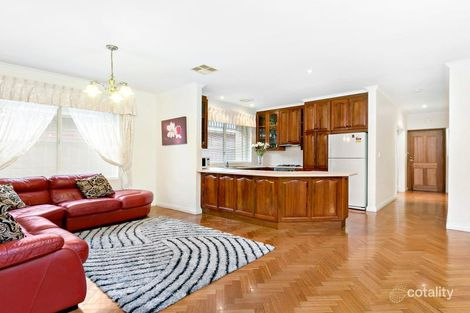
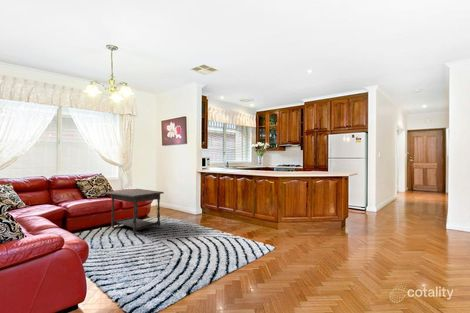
+ side table [107,188,165,235]
